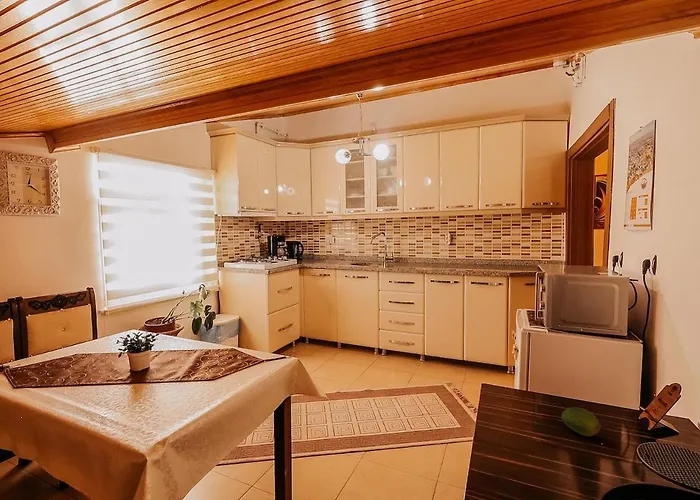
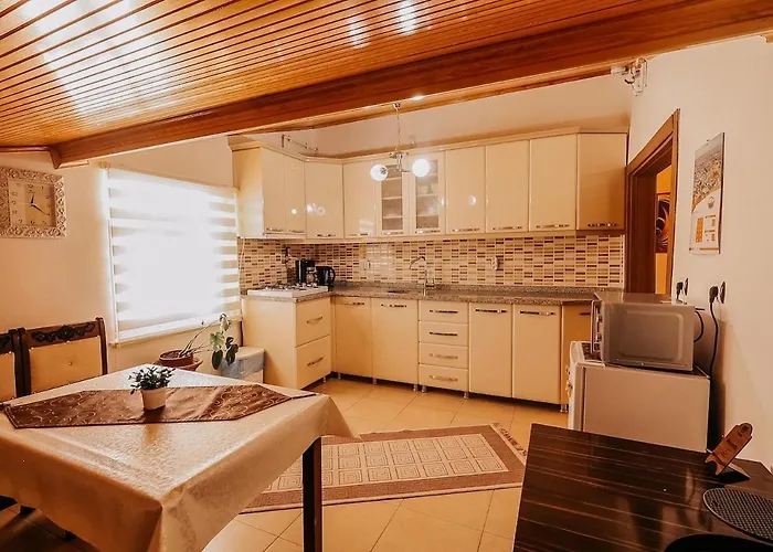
- fruit [561,406,602,437]
